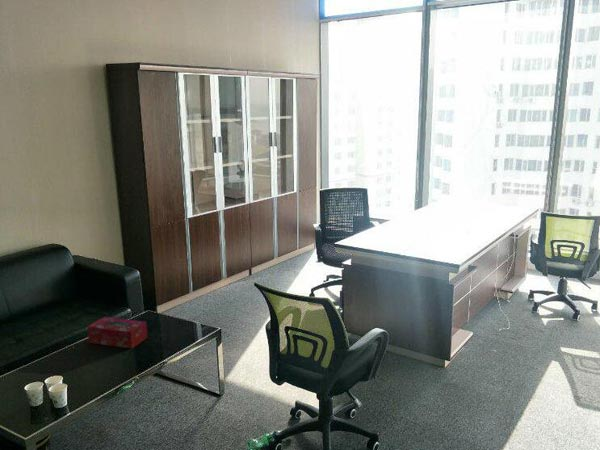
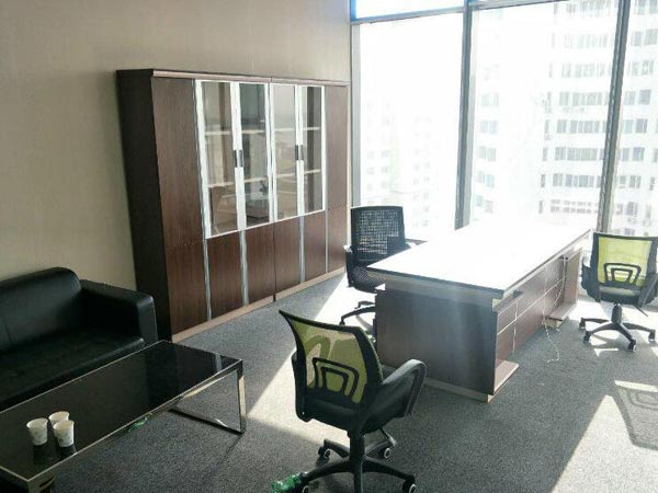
- tissue box [86,316,148,349]
